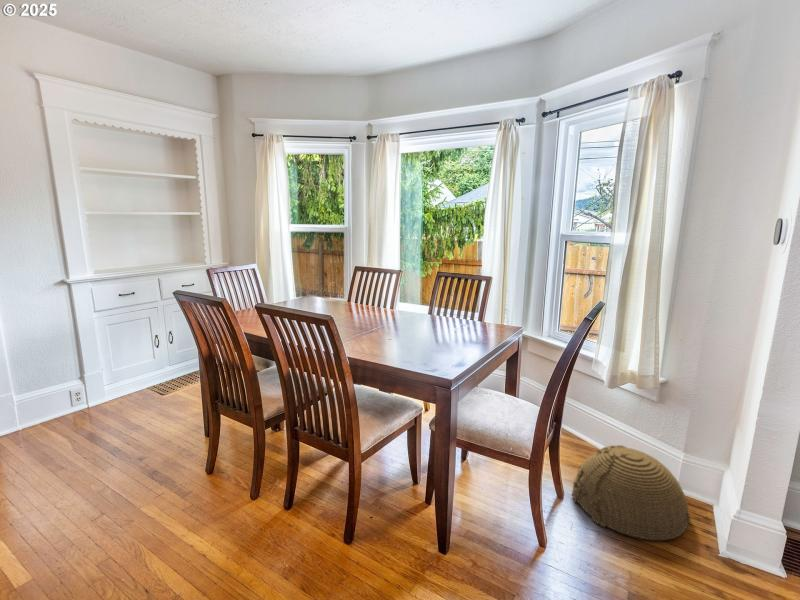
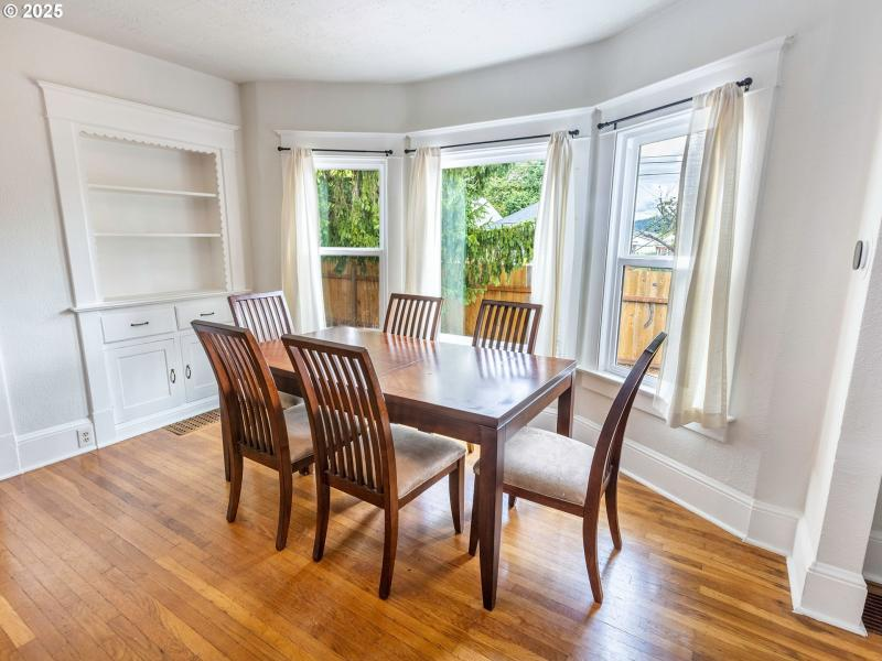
- woven basket [571,444,692,541]
